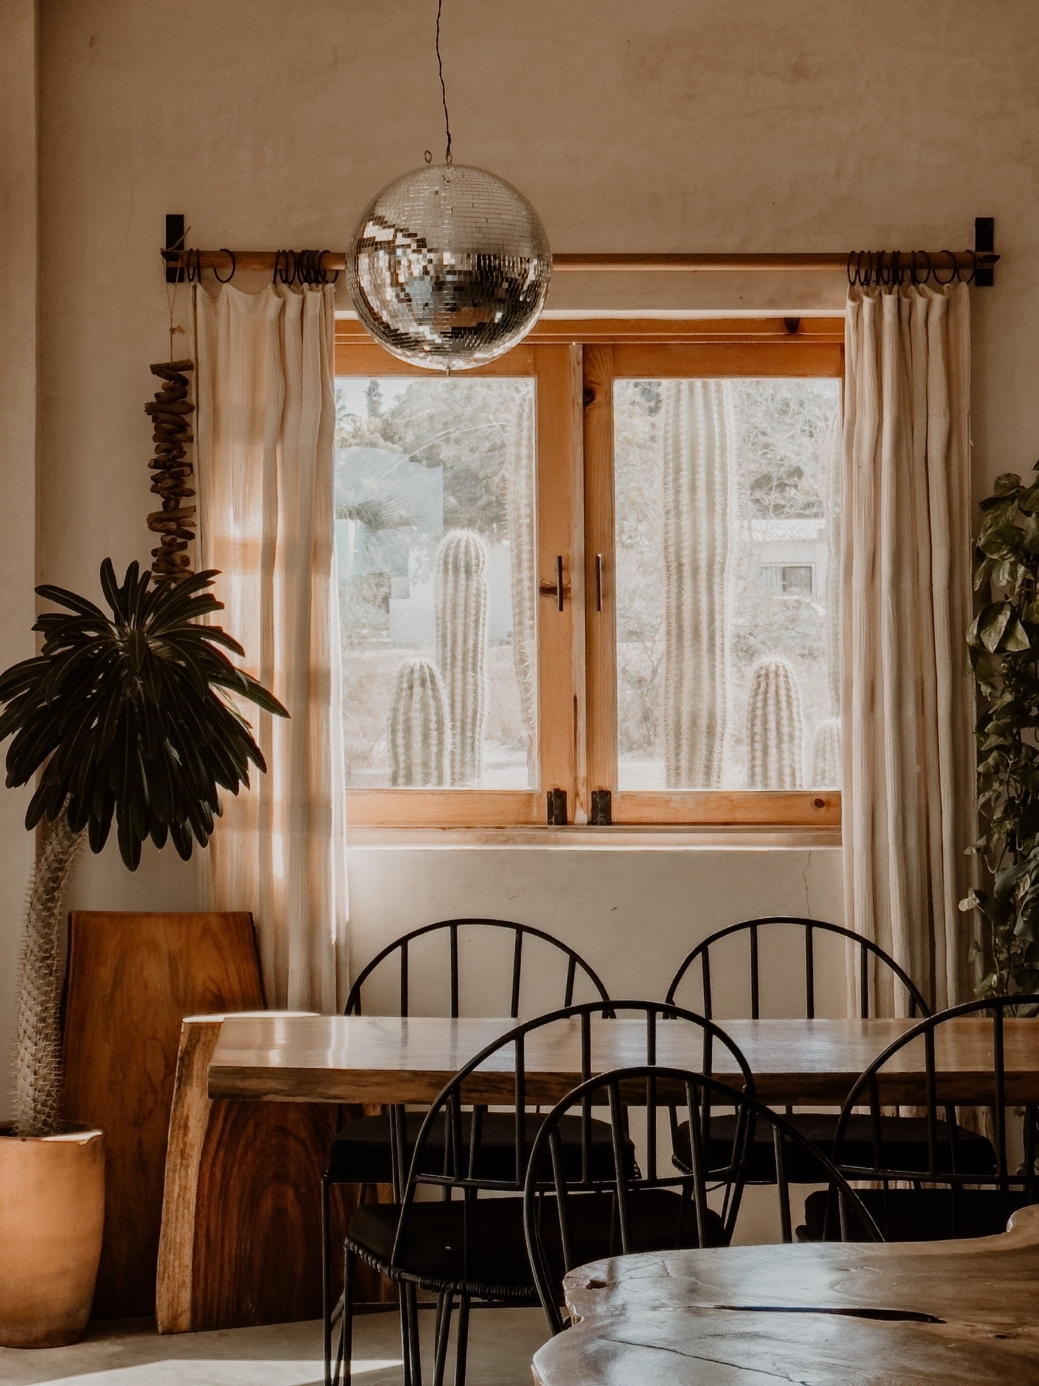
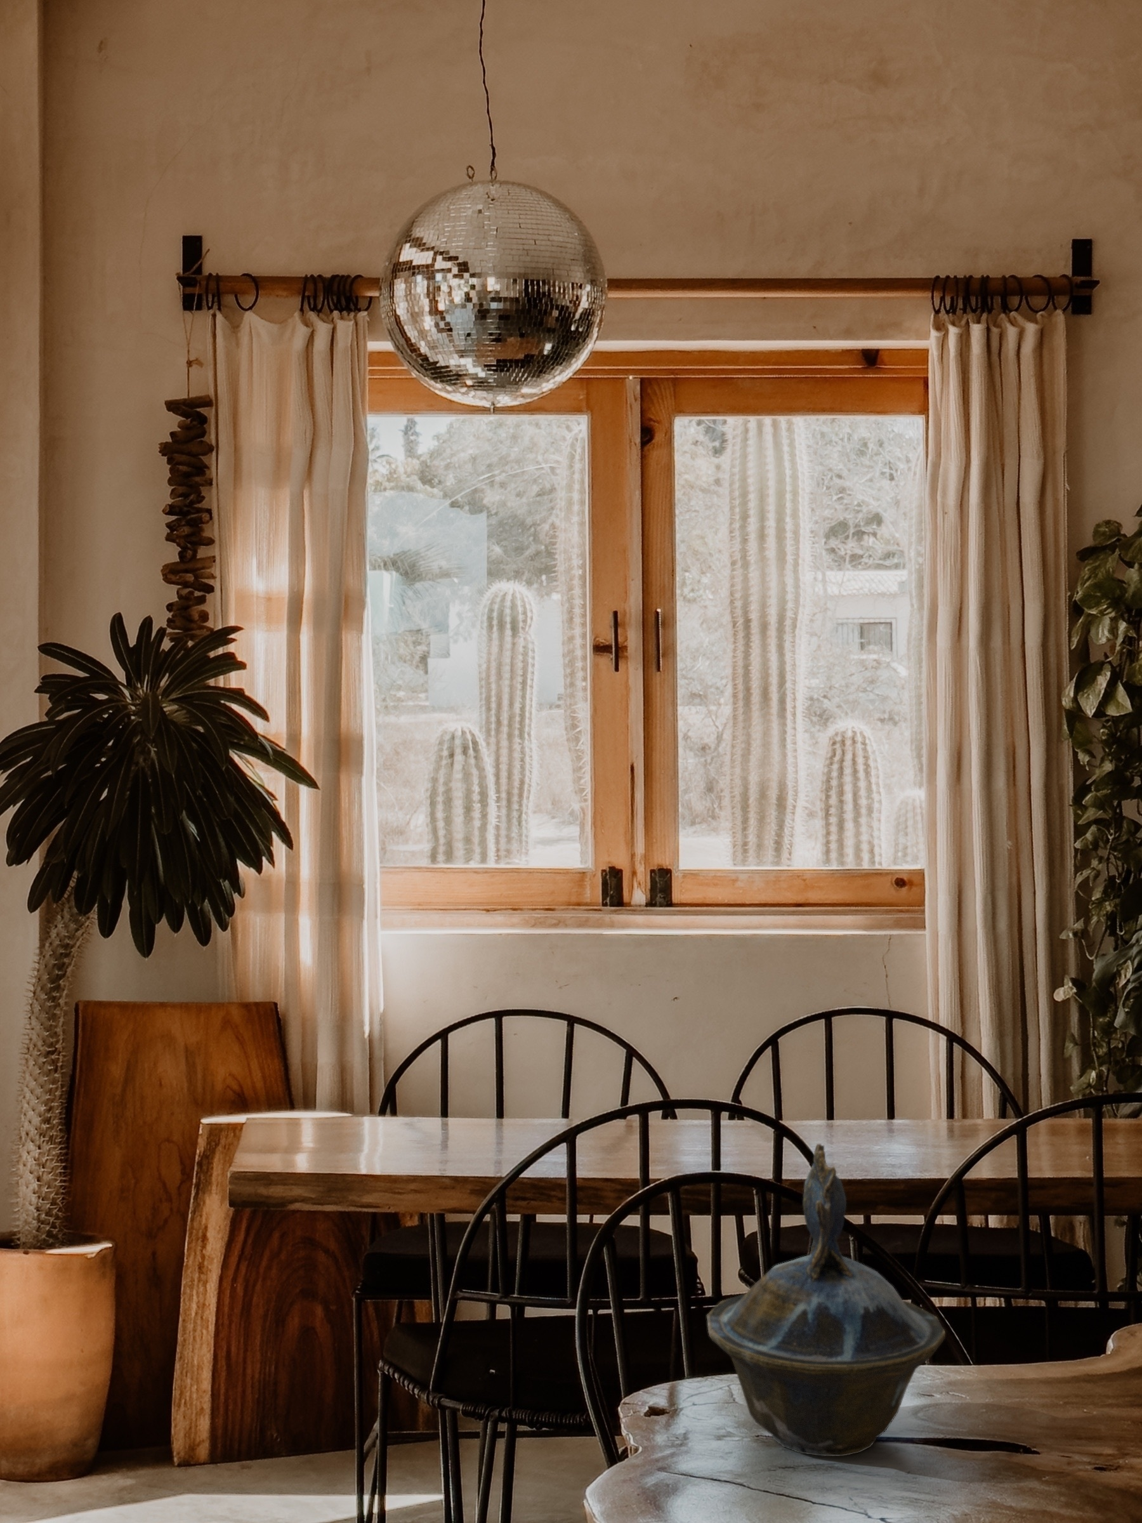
+ ceramic bowl [707,1143,946,1457]
